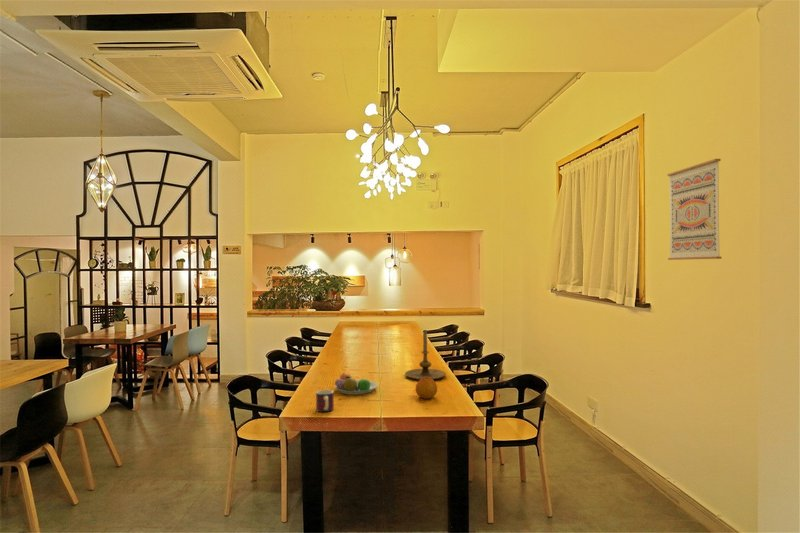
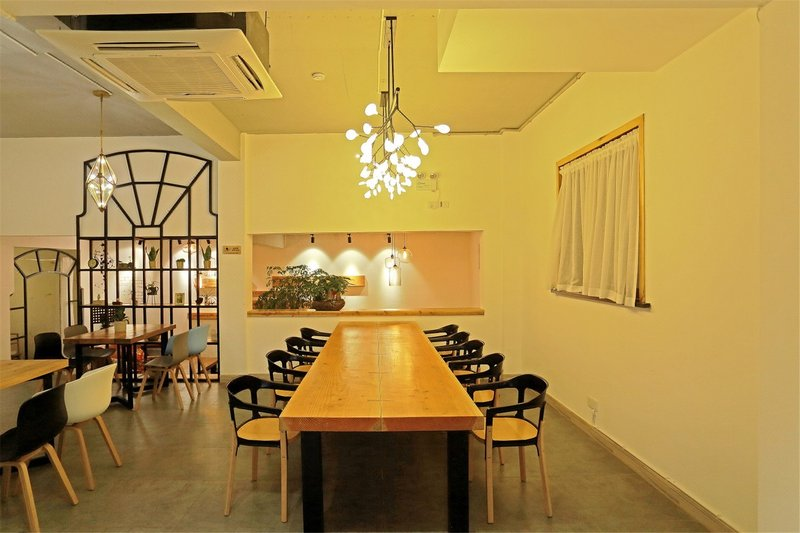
- mug [315,389,335,413]
- candle holder [404,329,447,381]
- fruit bowl [334,372,379,396]
- fruit [415,377,438,400]
- wall art [666,158,723,261]
